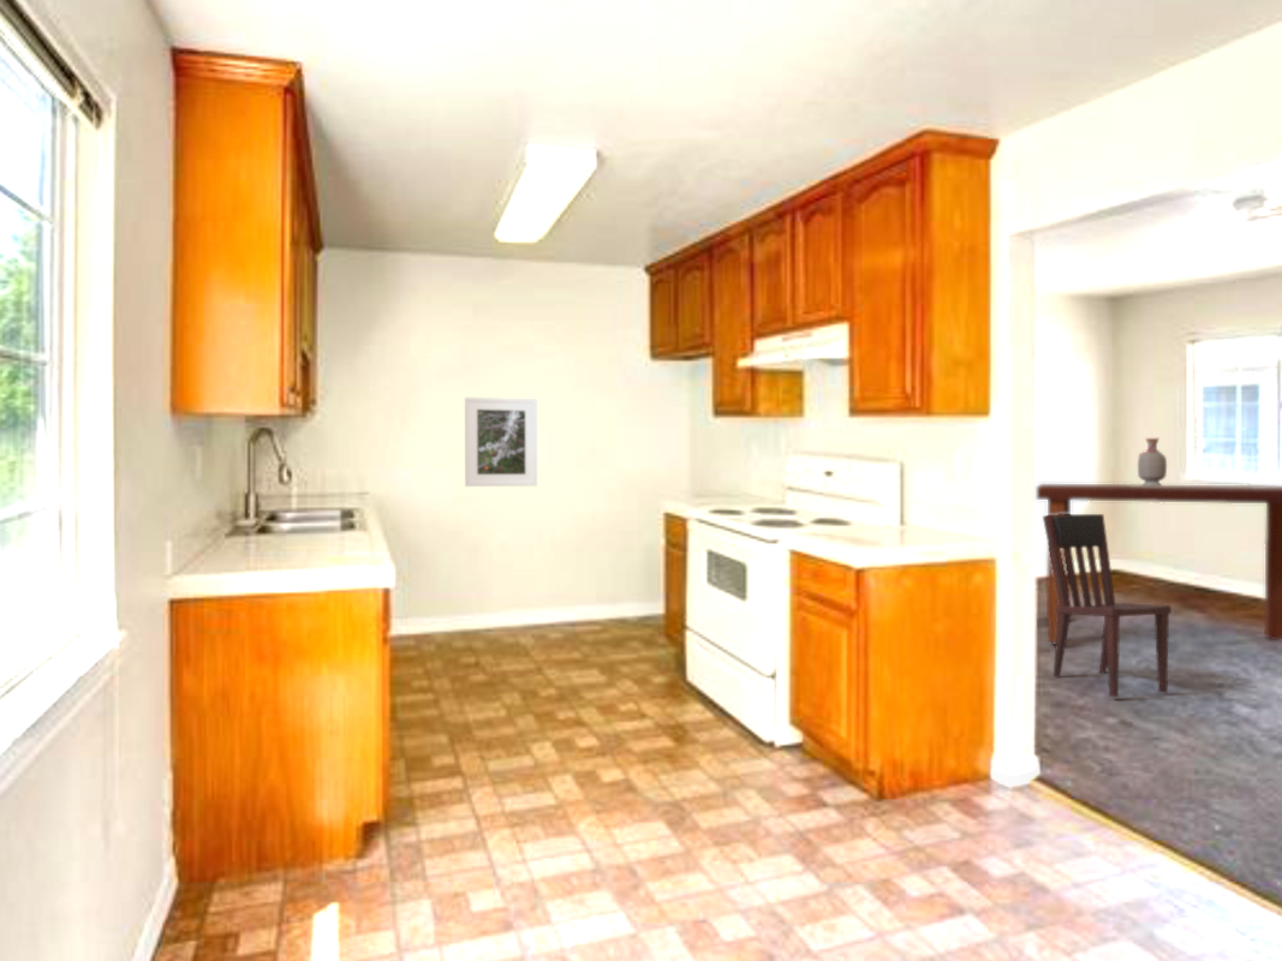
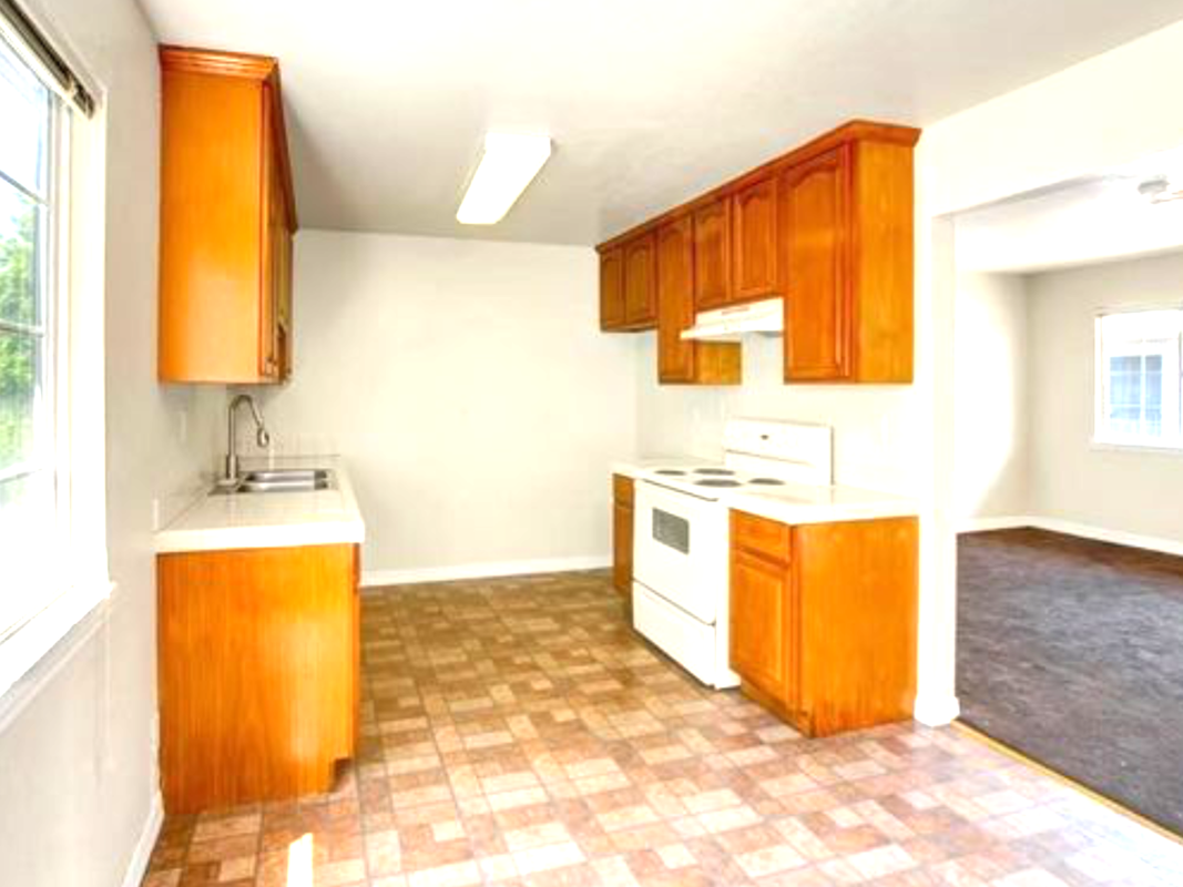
- dining chair [1042,513,1173,698]
- dining table [1036,483,1282,645]
- bottle [1137,437,1168,485]
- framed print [464,396,538,488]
